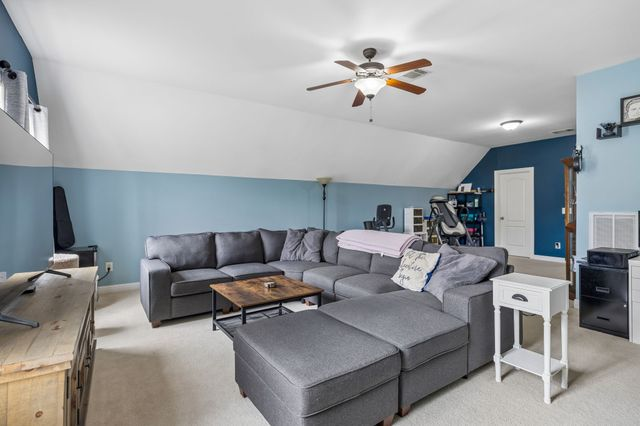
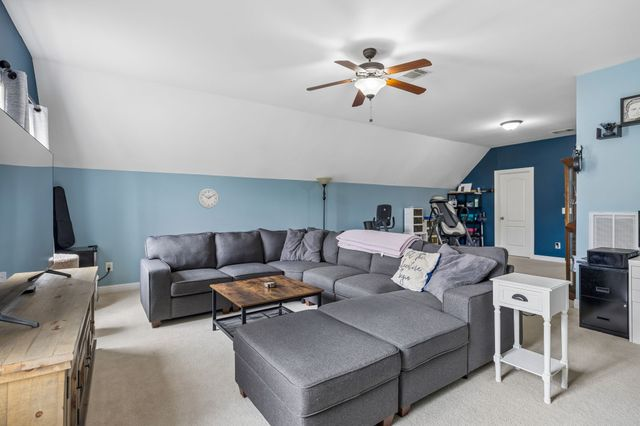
+ wall clock [197,187,219,209]
